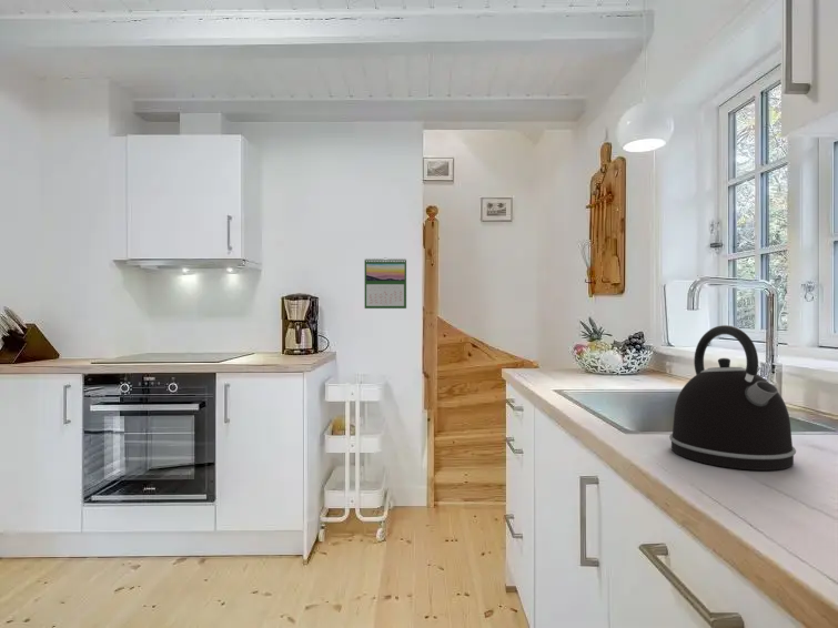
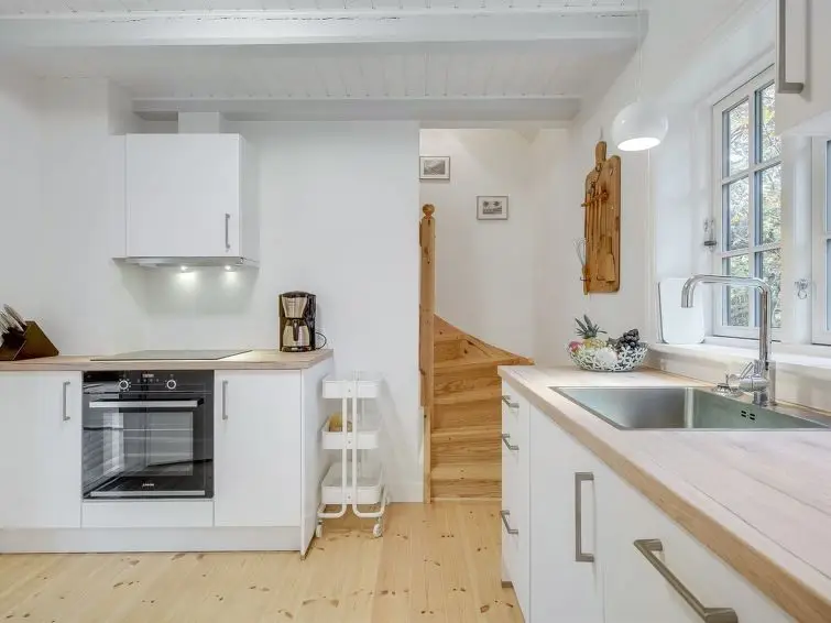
- calendar [364,256,407,310]
- kettle [668,324,797,472]
